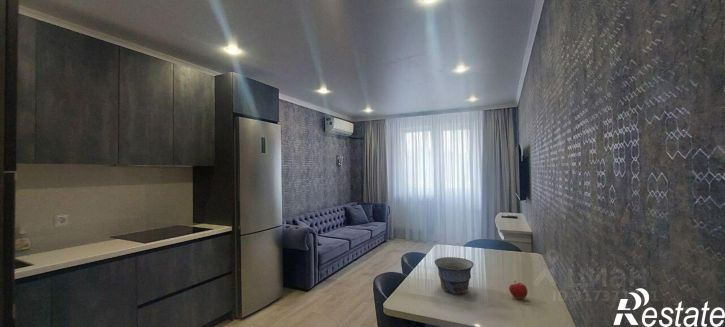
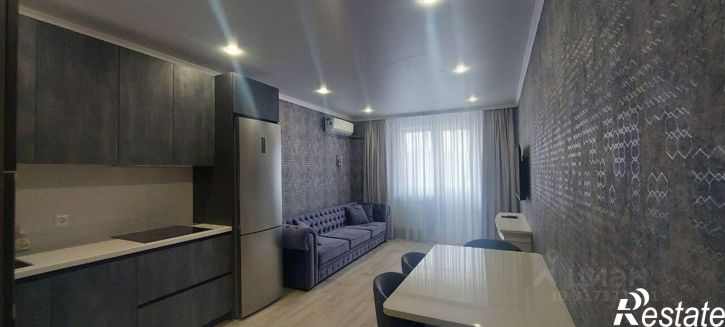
- bowl [434,256,475,296]
- fruit [508,280,529,300]
